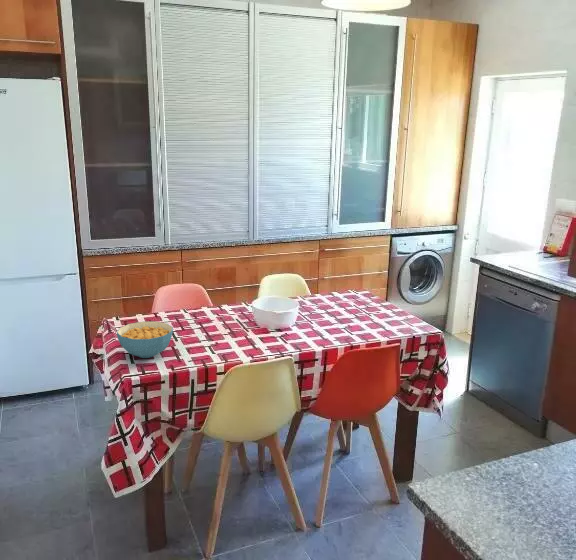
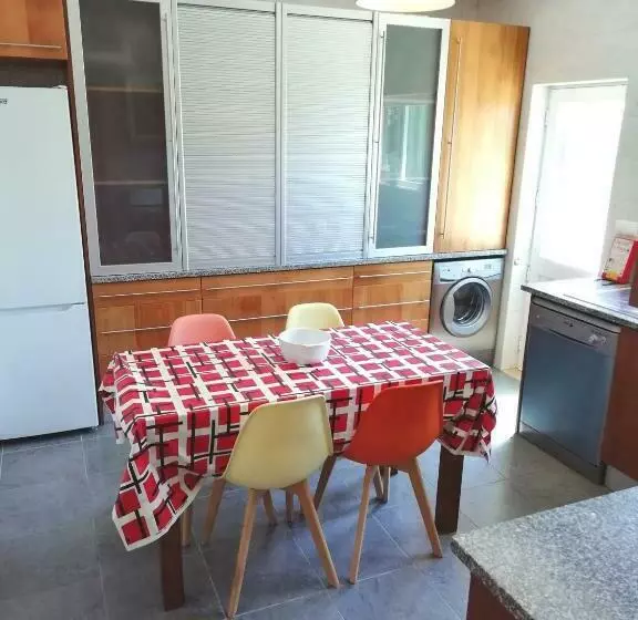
- cereal bowl [116,320,174,359]
